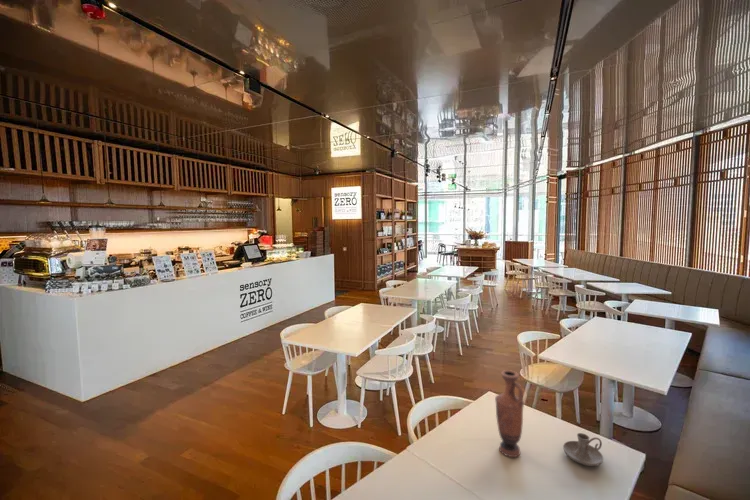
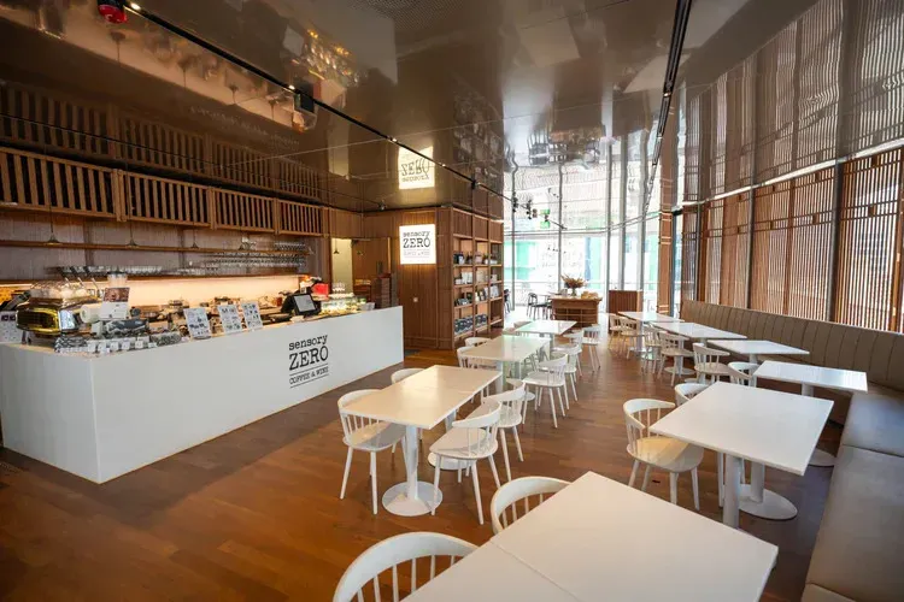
- candle holder [562,432,604,467]
- vase [494,369,525,458]
